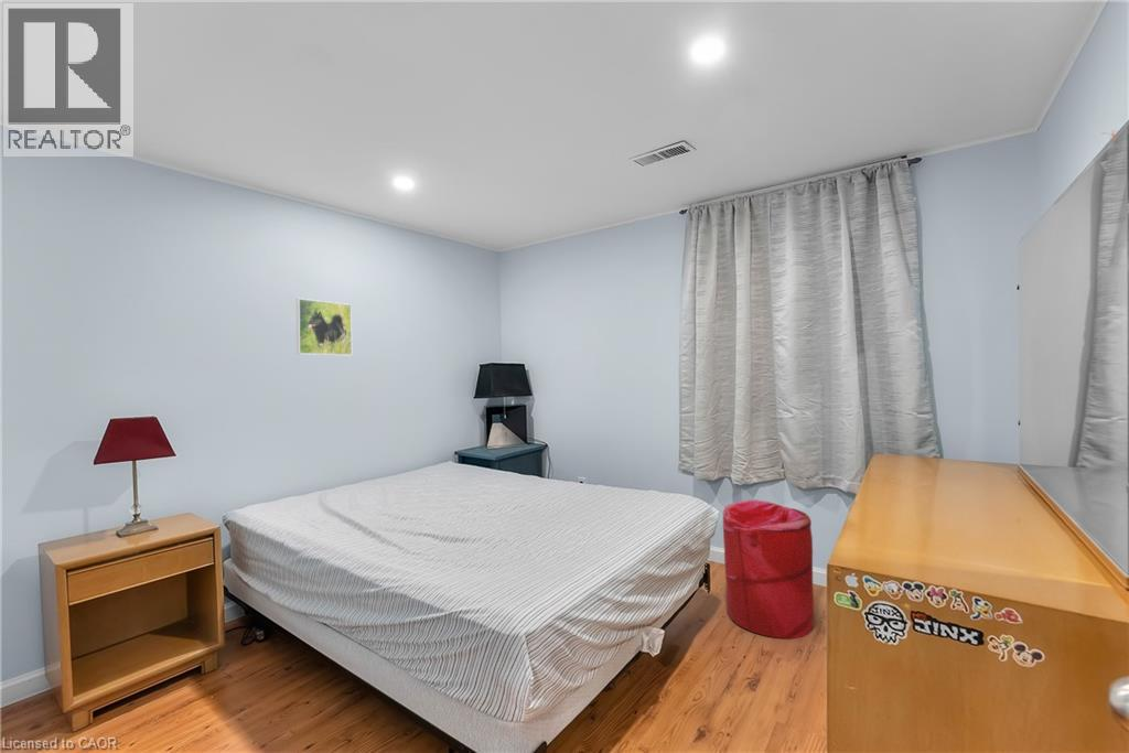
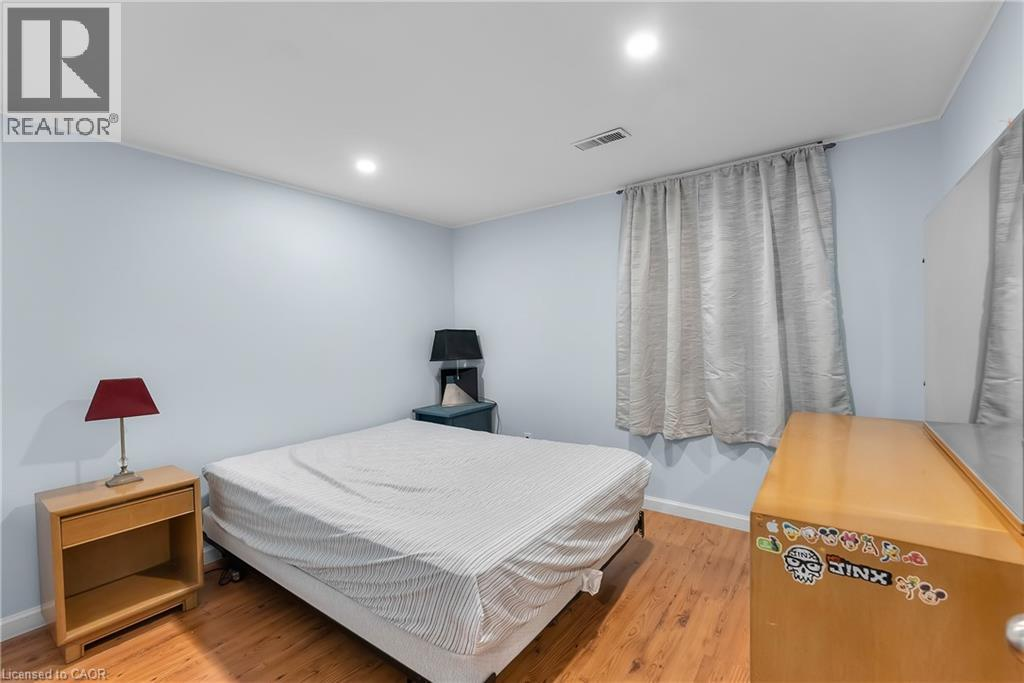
- laundry hamper [722,498,815,639]
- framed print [295,298,353,356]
